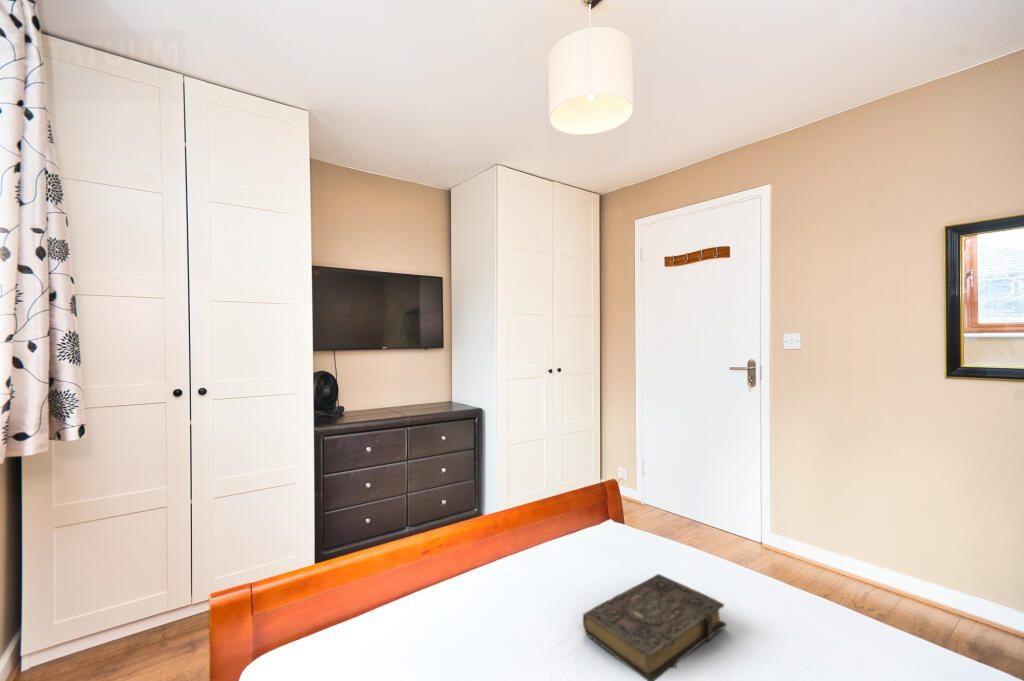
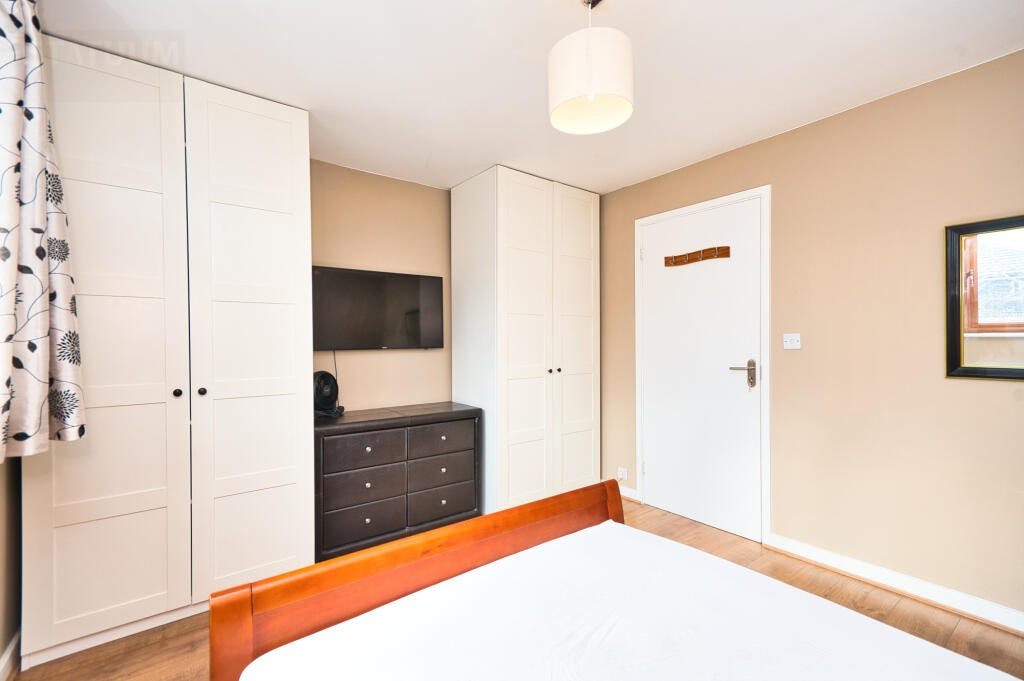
- book [582,573,728,681]
